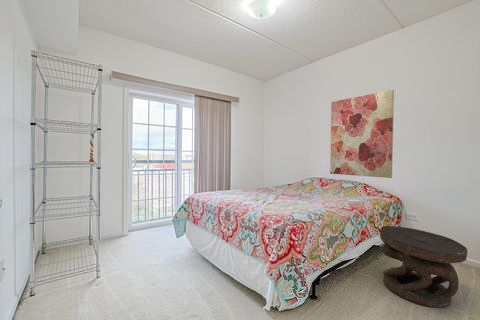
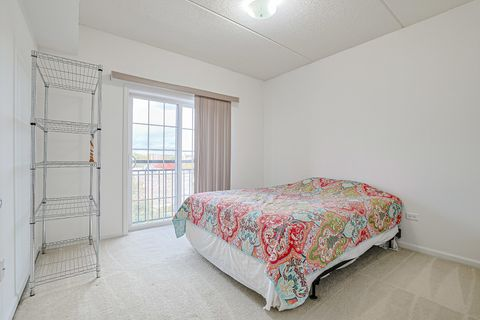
- side table [379,225,468,308]
- wall art [329,89,395,179]
